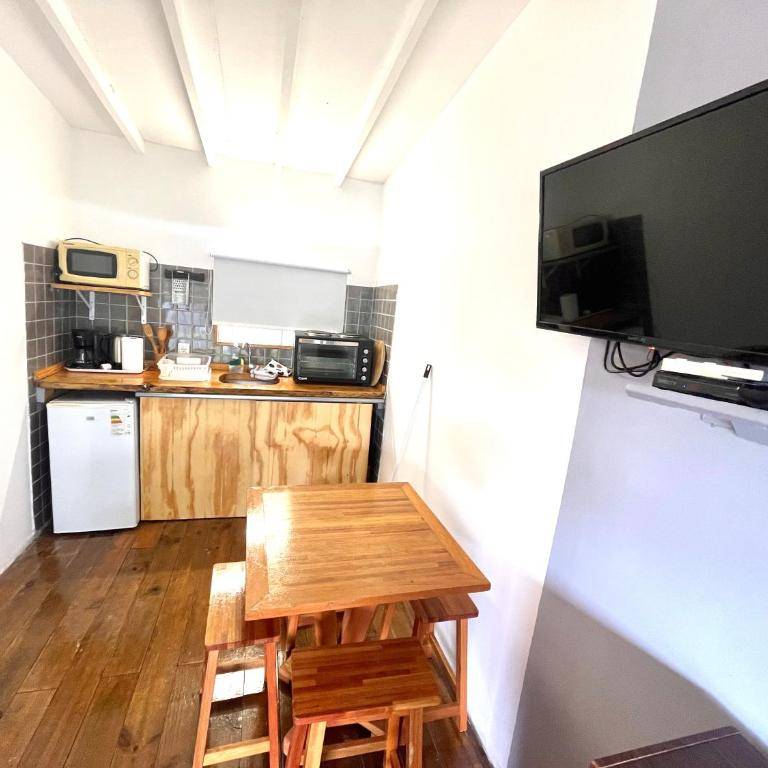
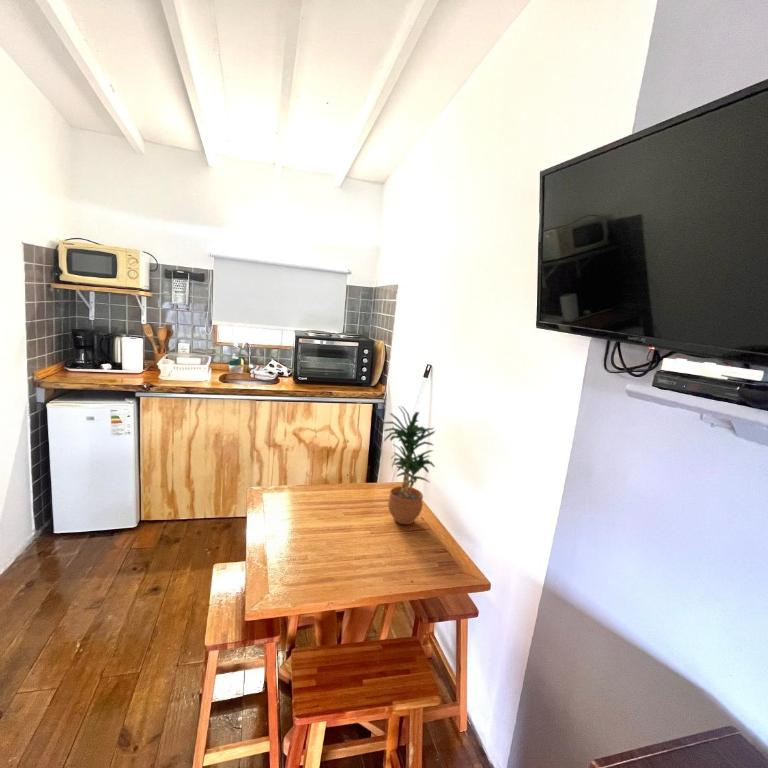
+ potted plant [381,405,436,525]
